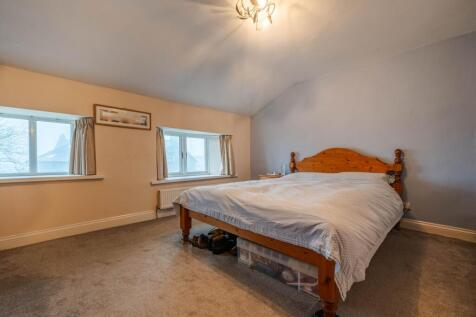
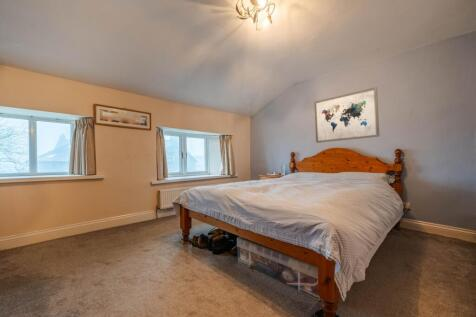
+ wall art [313,86,380,144]
